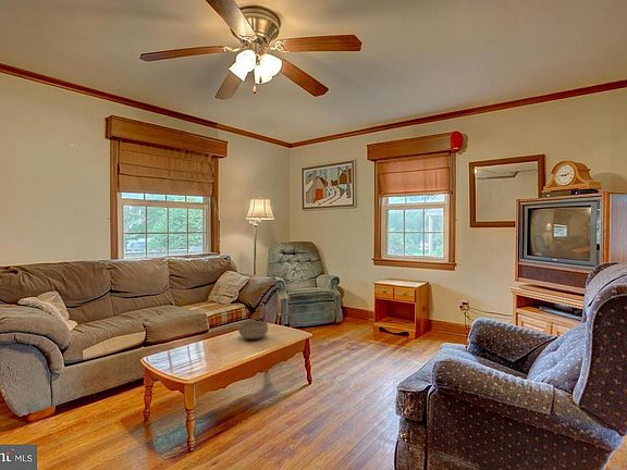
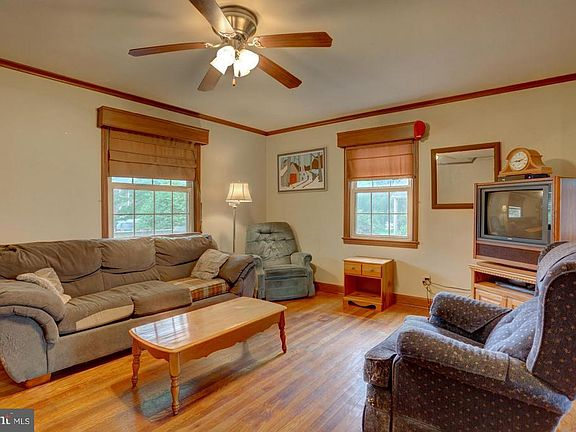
- bowl [237,320,269,341]
